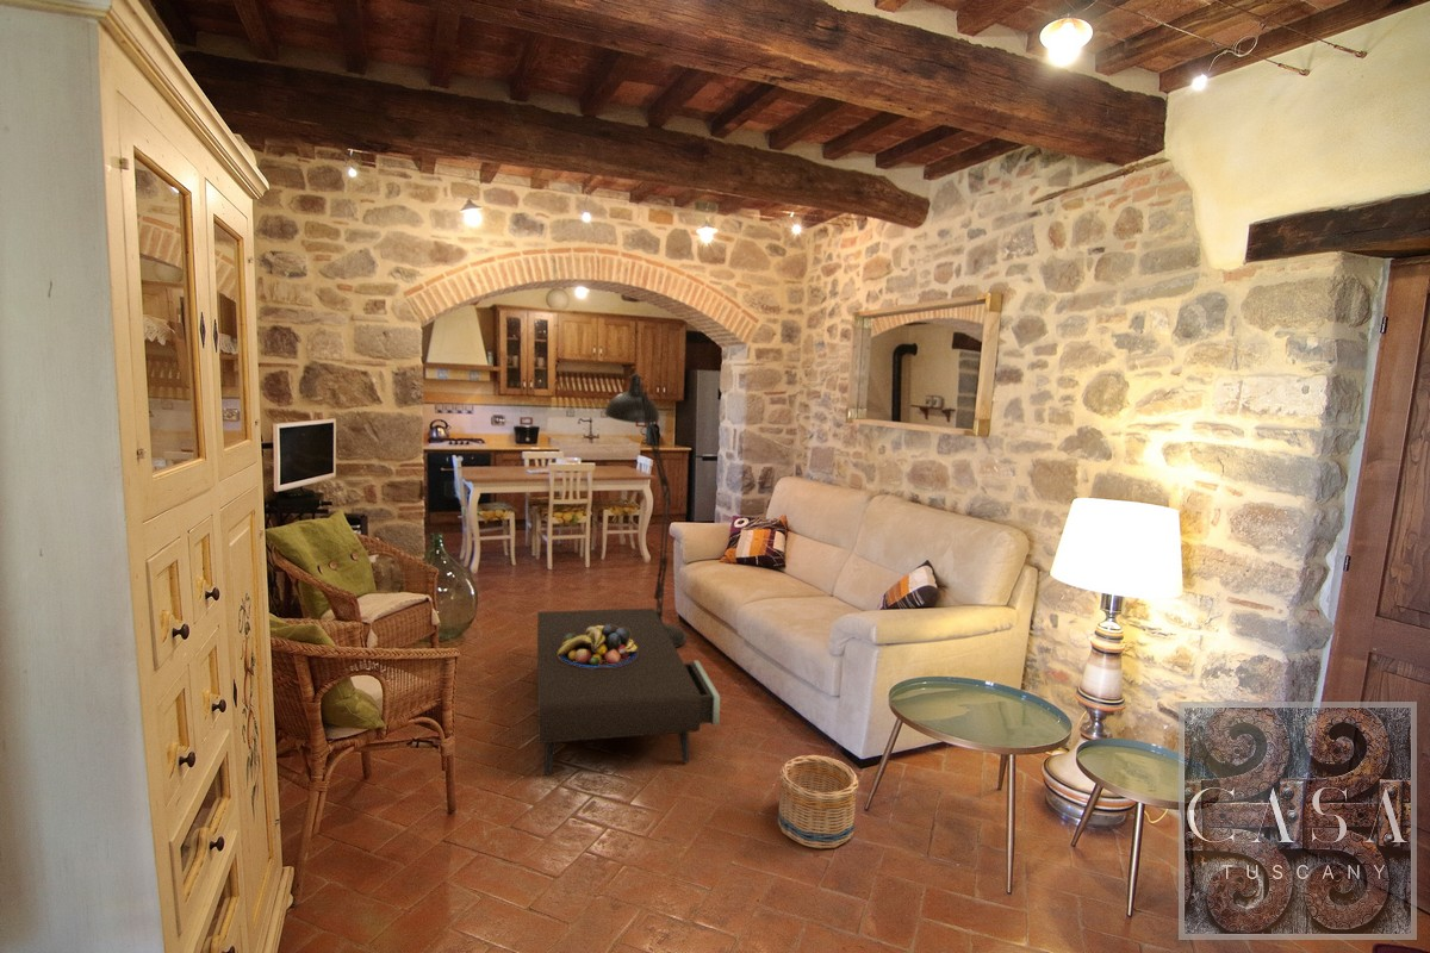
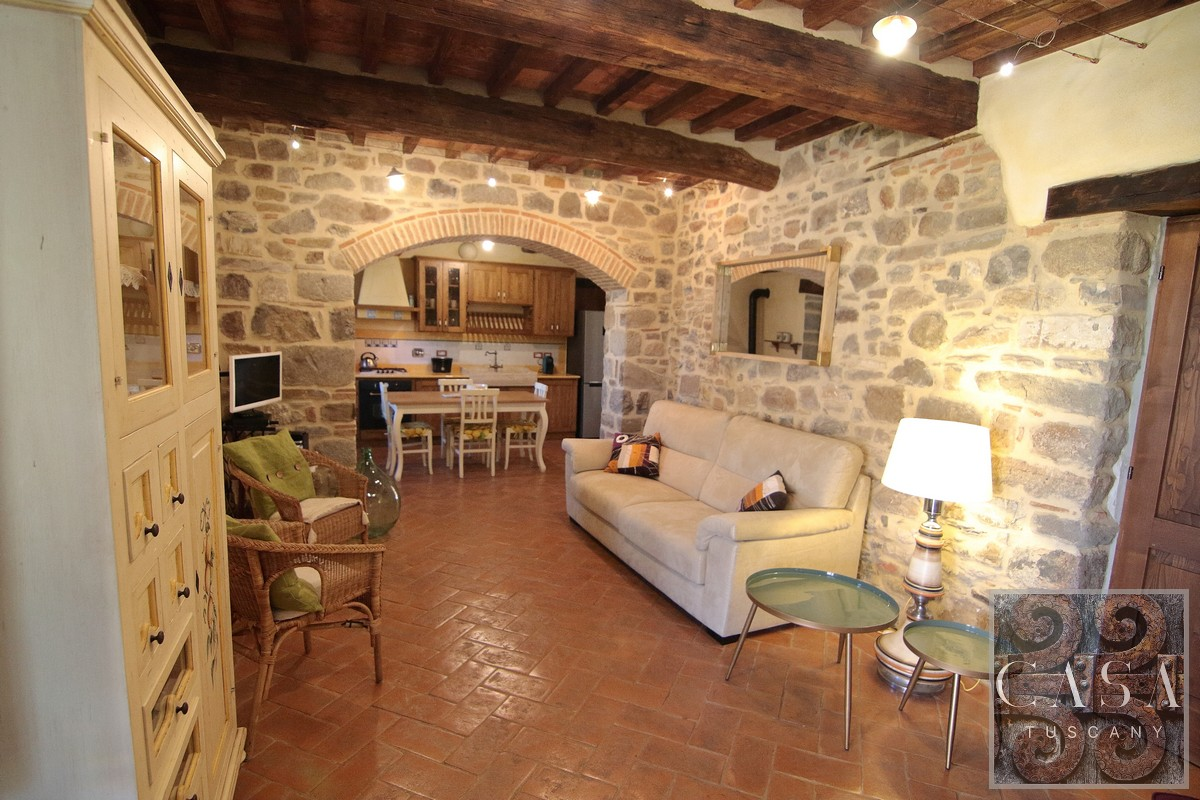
- basket [777,754,859,849]
- floor lamp [604,373,688,648]
- coffee table [536,608,721,776]
- fruit bowl [558,624,638,668]
